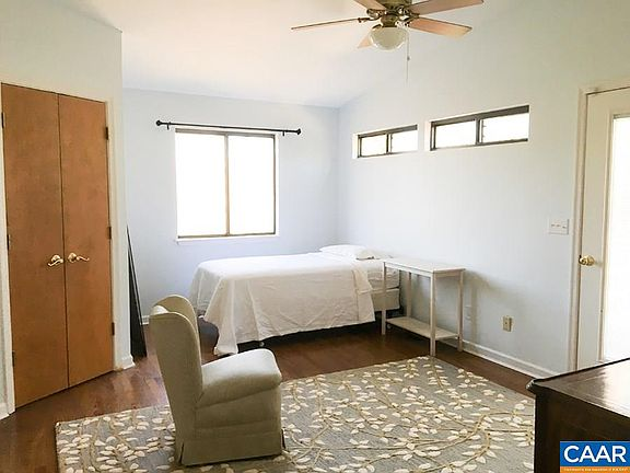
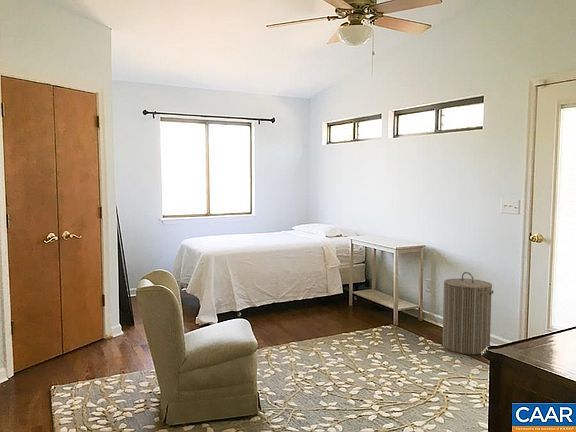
+ laundry hamper [441,271,495,356]
